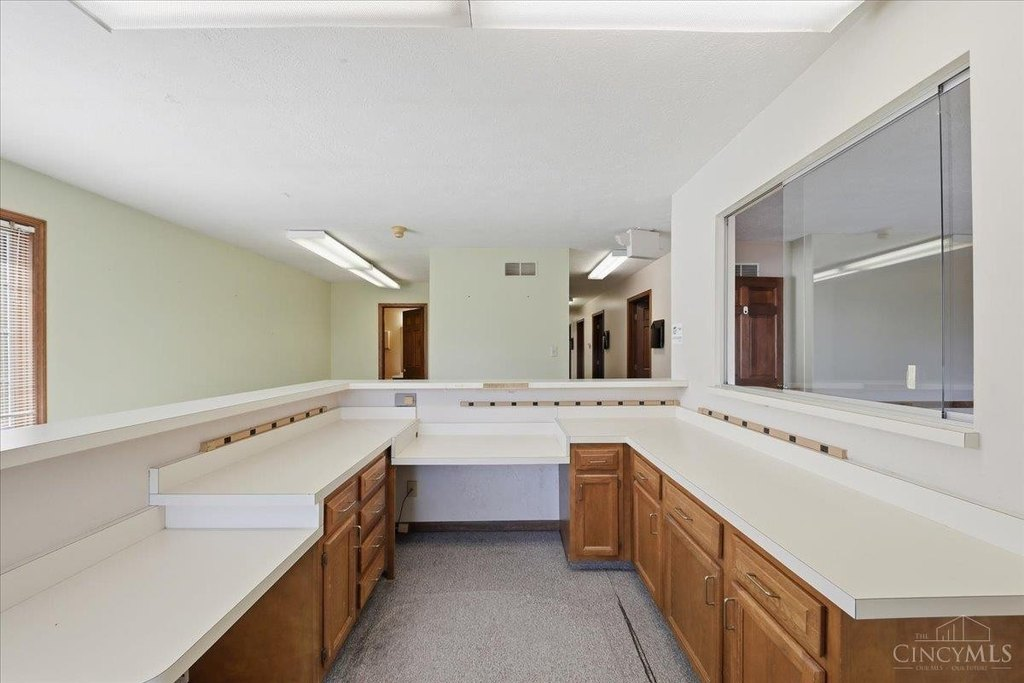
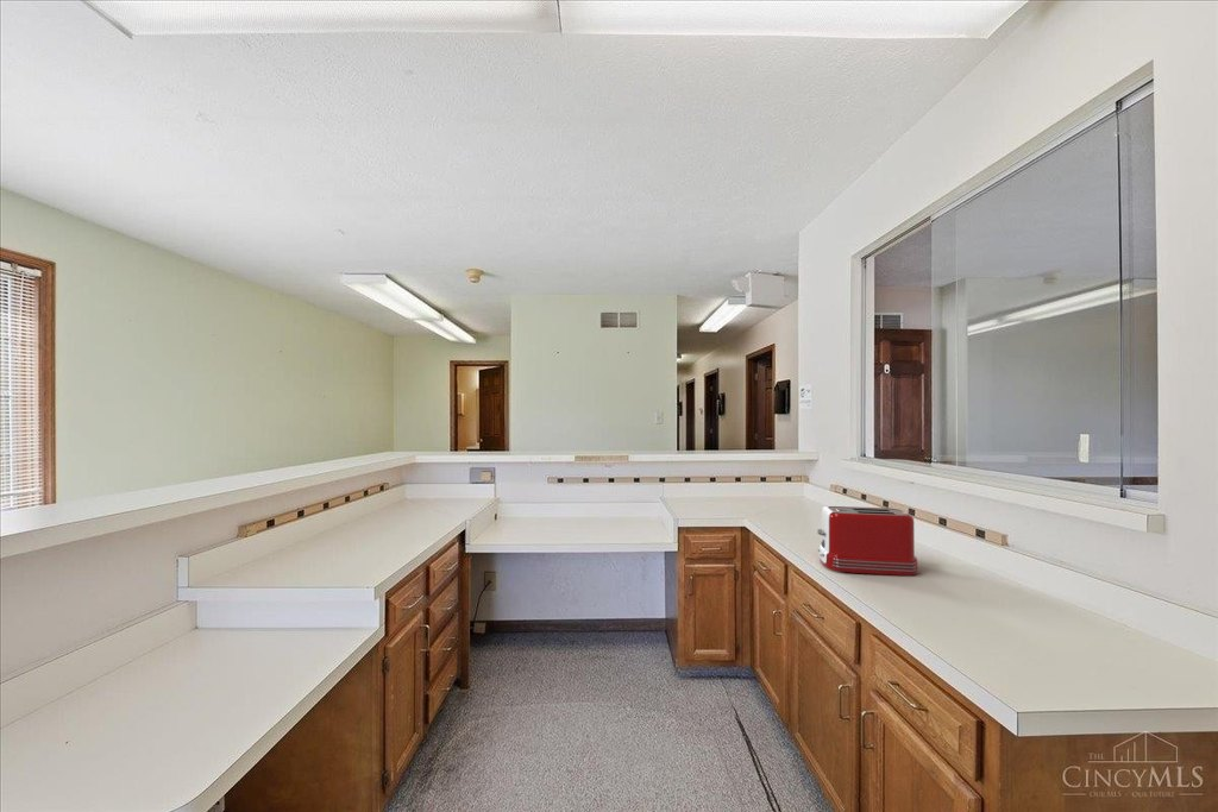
+ toaster [816,505,919,577]
